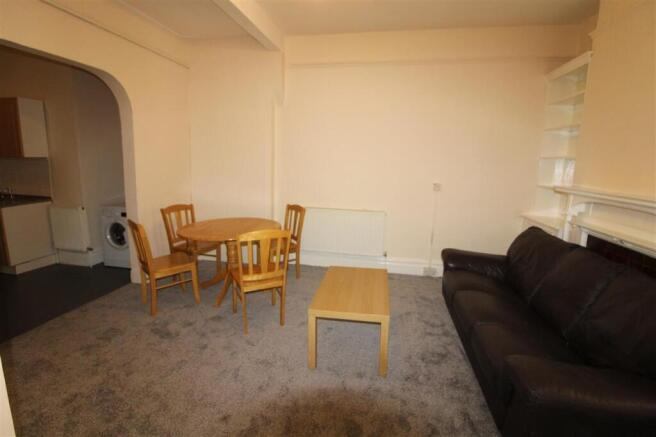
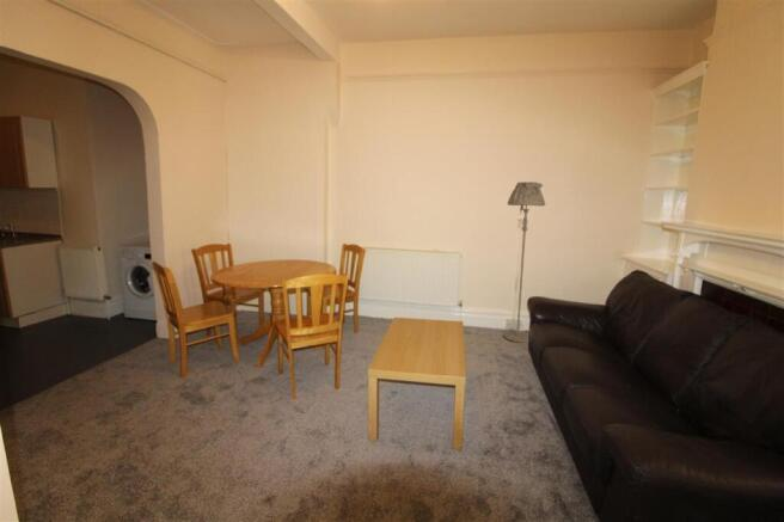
+ floor lamp [502,180,546,343]
